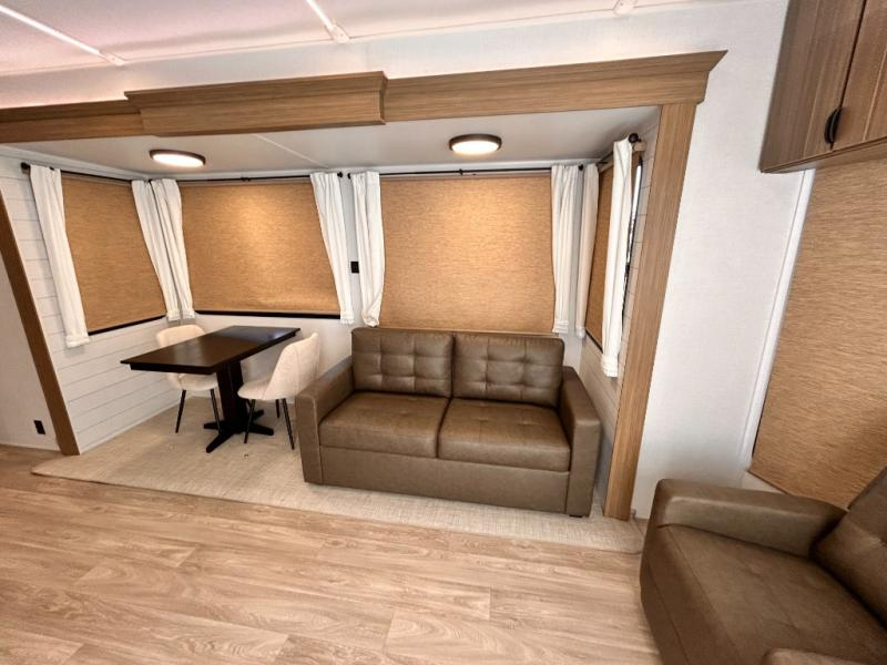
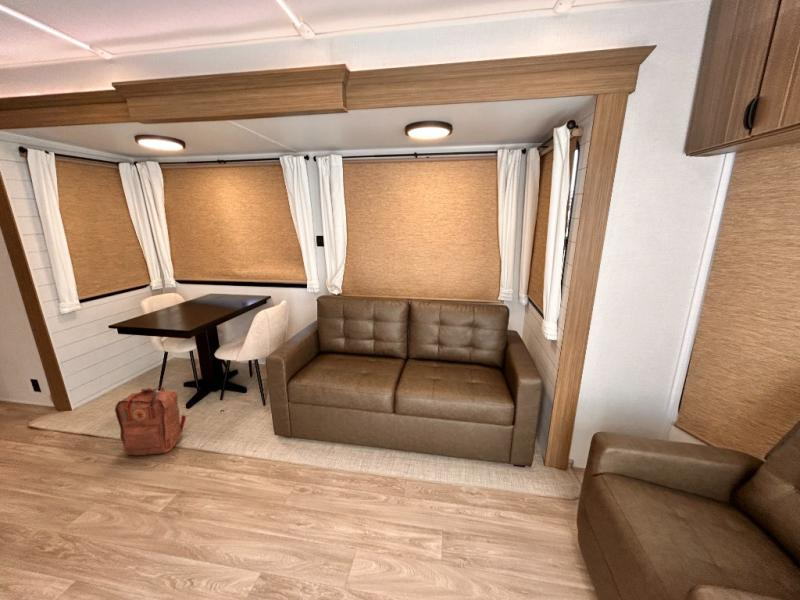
+ backpack [114,386,187,456]
